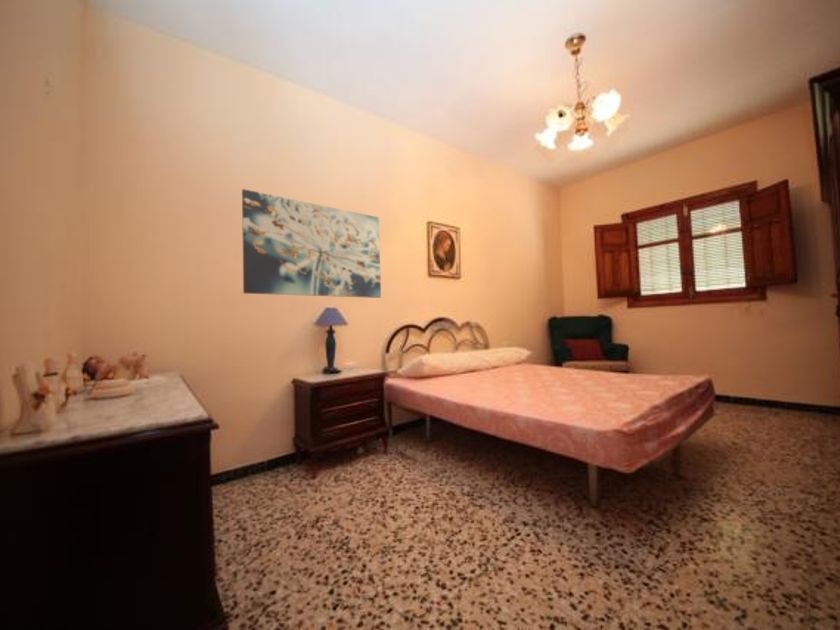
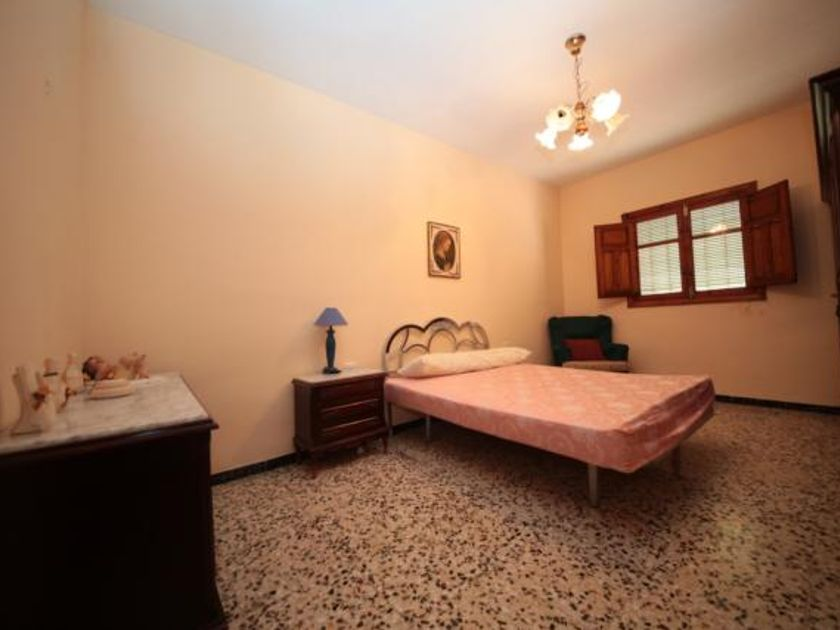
- wall art [241,188,382,299]
